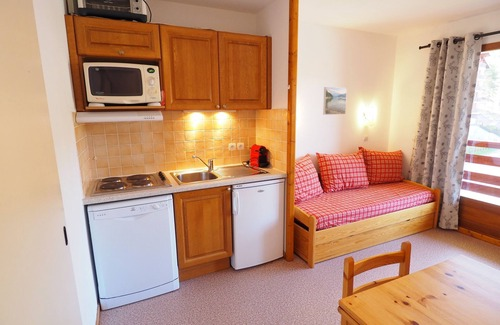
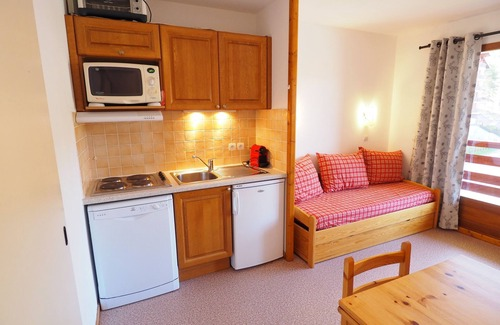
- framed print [322,86,348,116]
